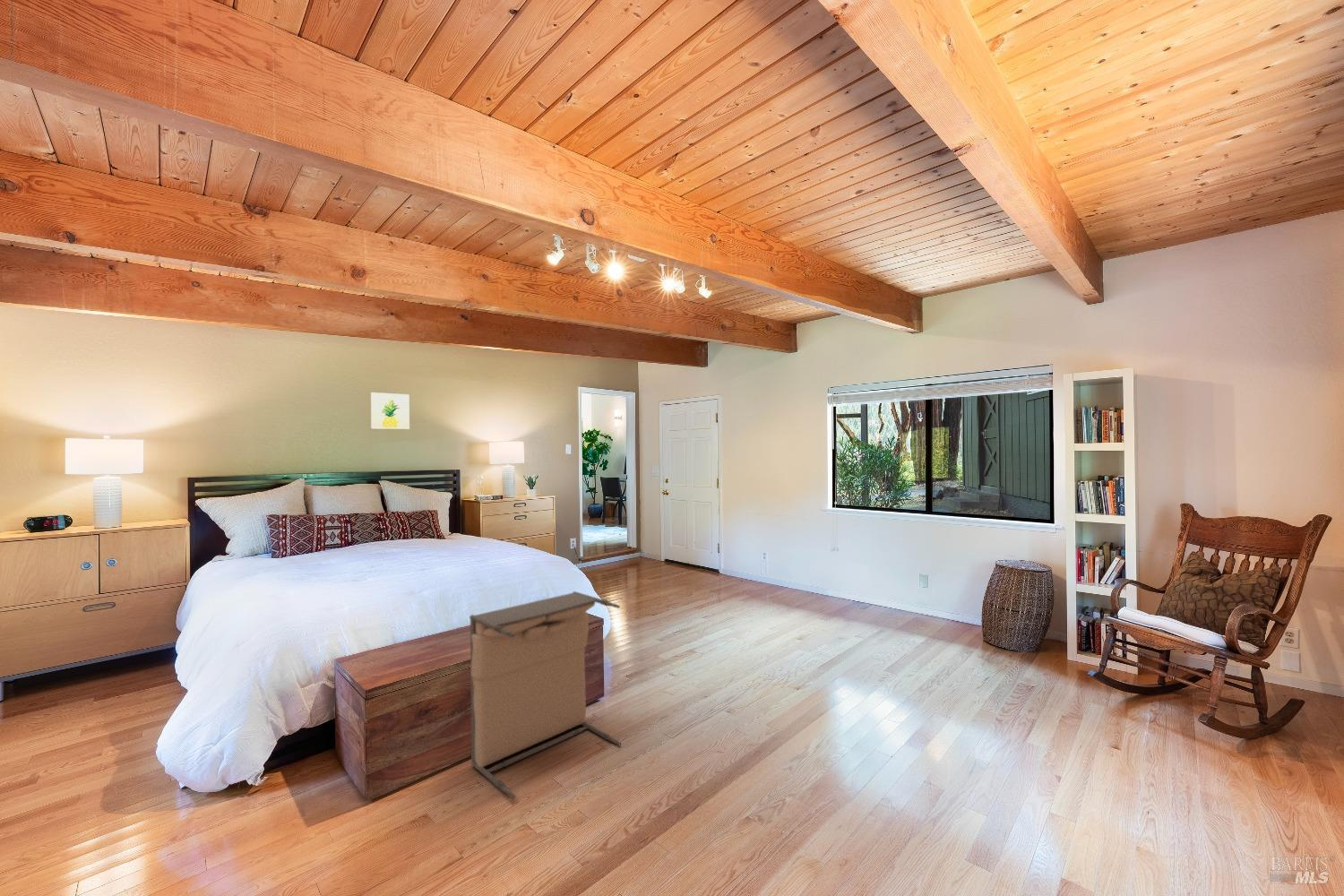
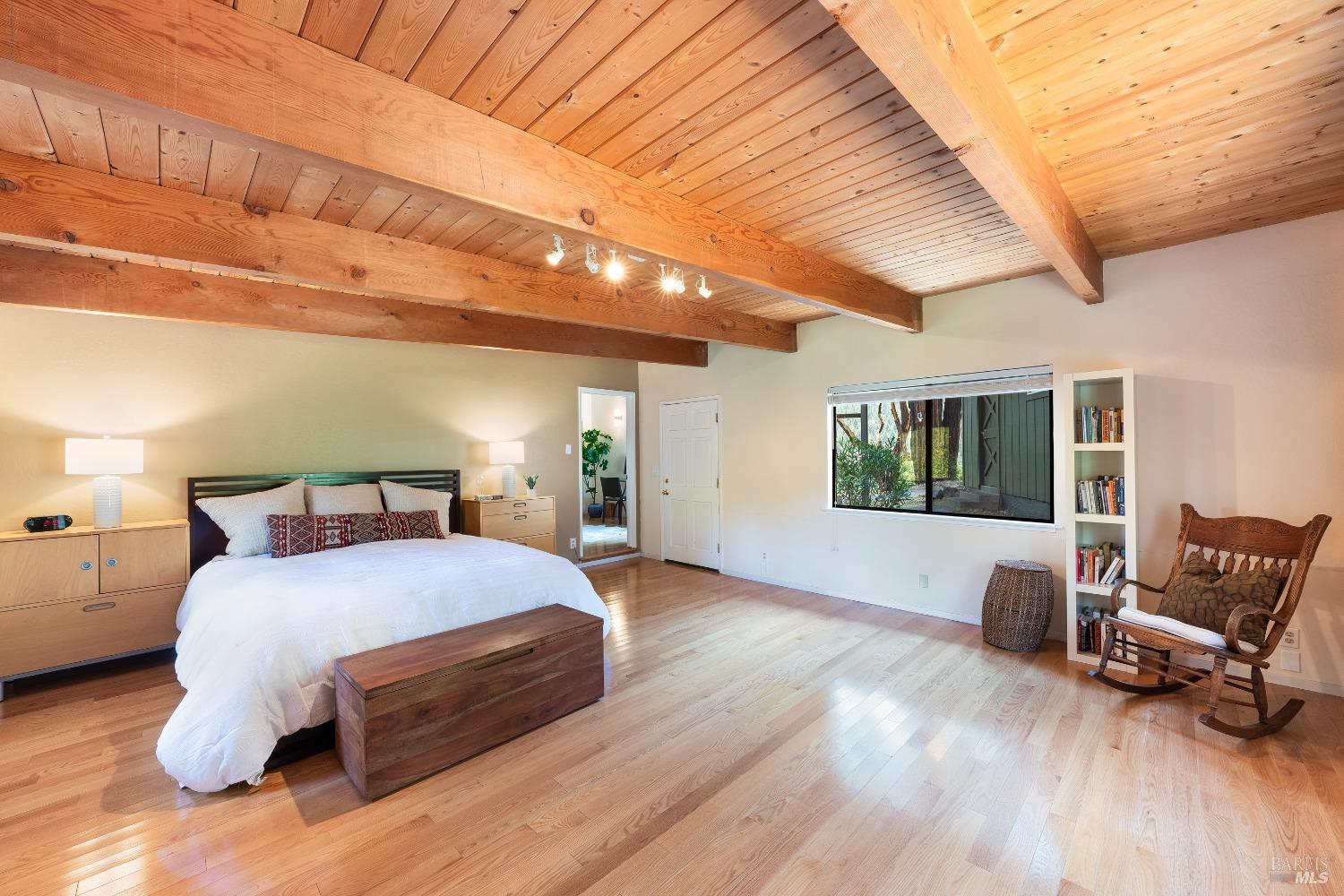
- laundry hamper [469,590,622,800]
- wall art [370,392,410,430]
